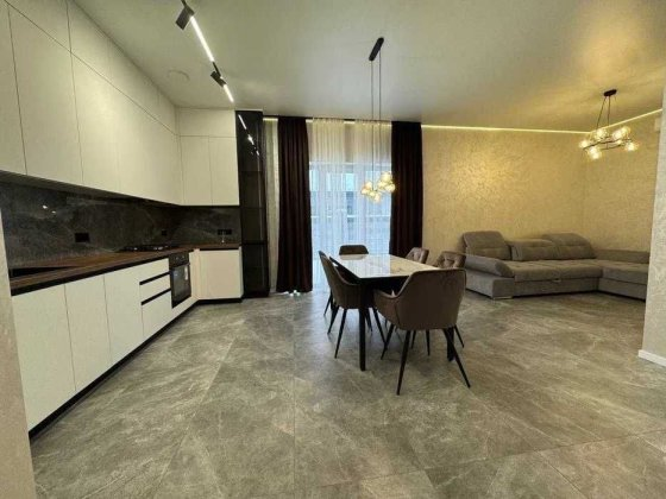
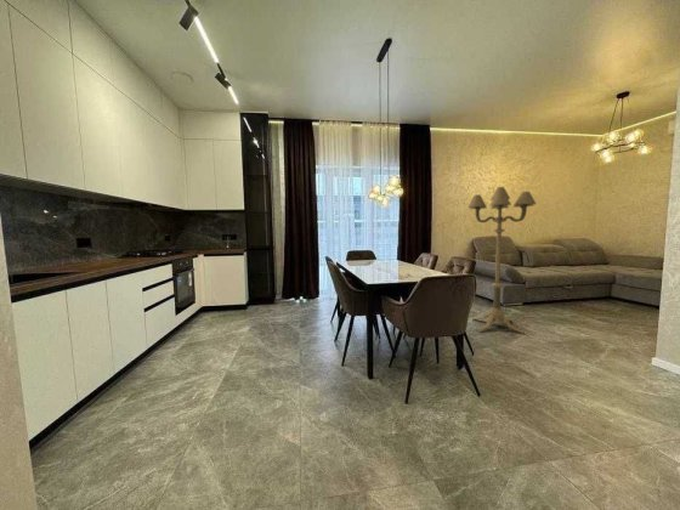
+ floor lamp [466,186,538,336]
